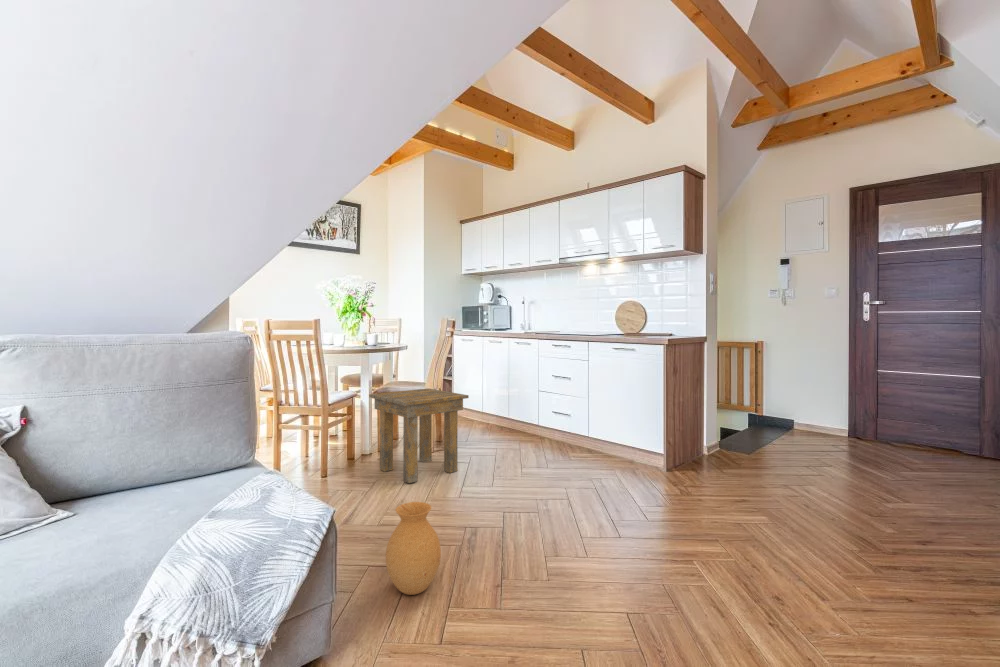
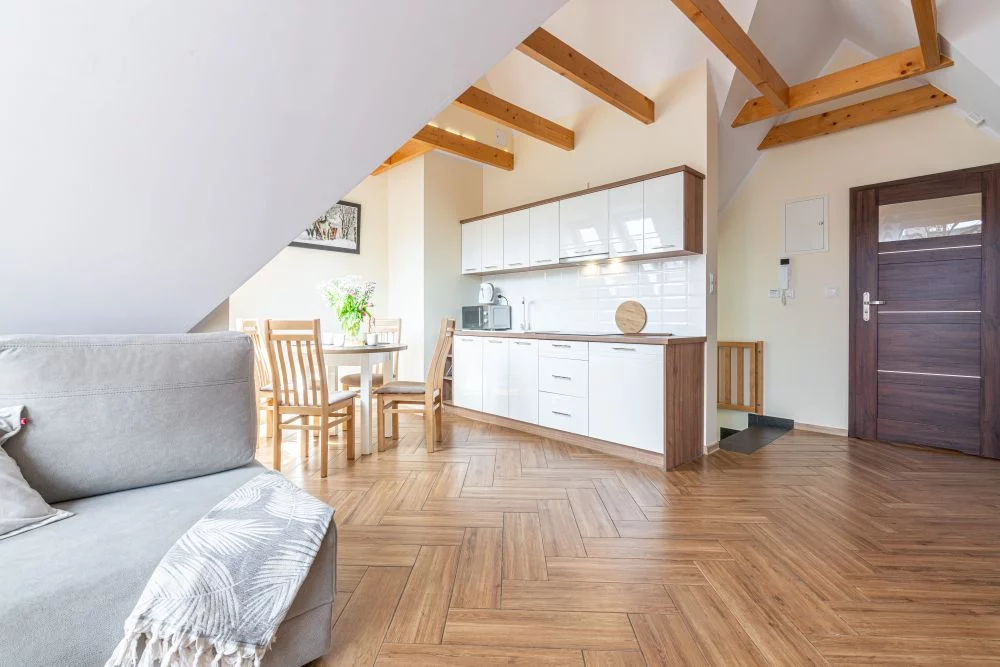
- vase [385,501,442,596]
- side table [368,388,469,484]
